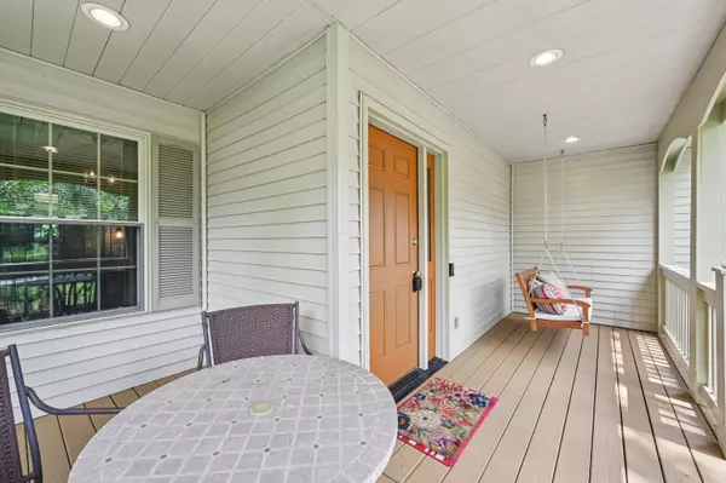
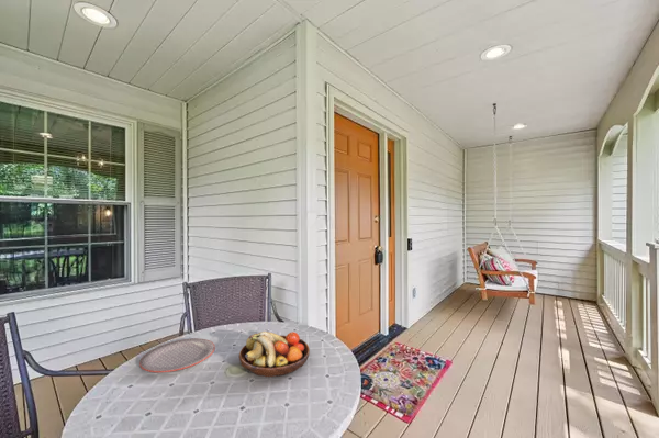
+ fruit bowl [238,330,311,378]
+ plate [138,337,216,373]
